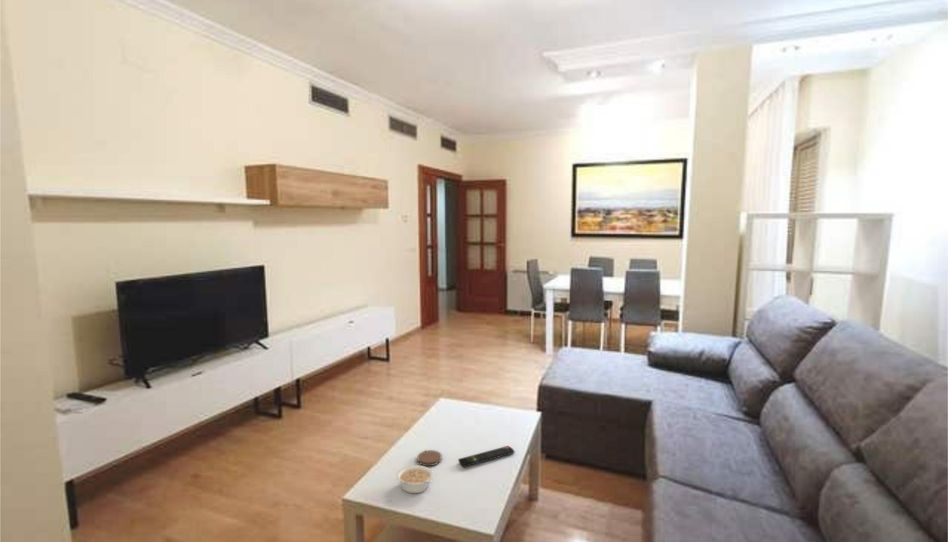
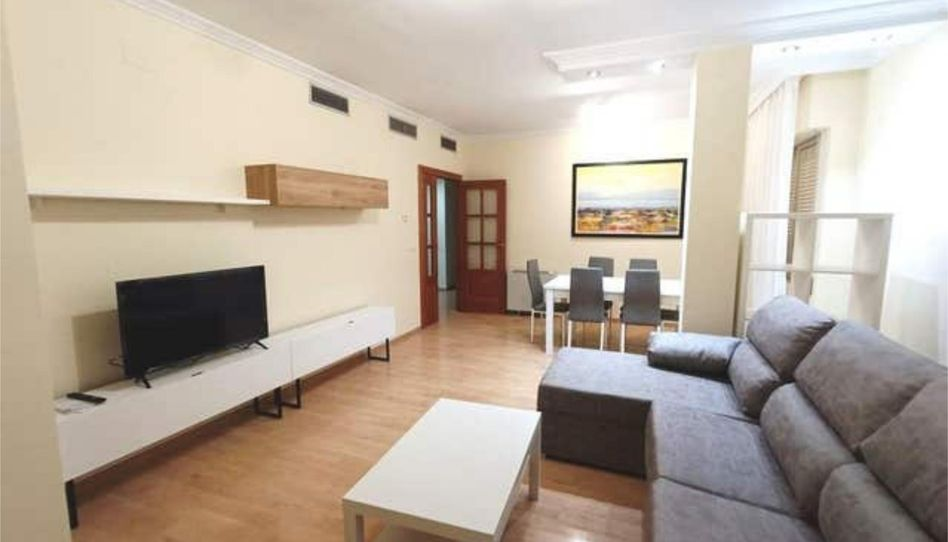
- remote control [457,445,515,468]
- legume [395,465,434,494]
- coaster [416,449,443,467]
